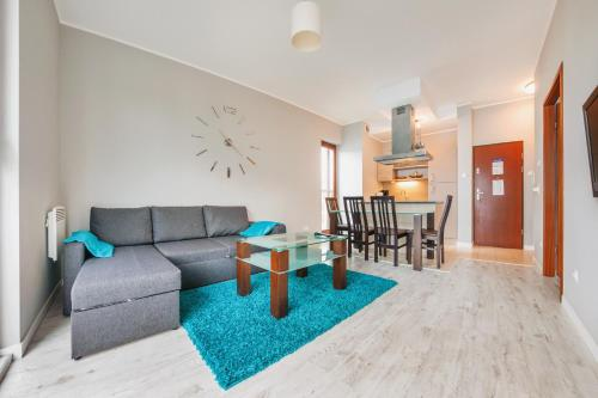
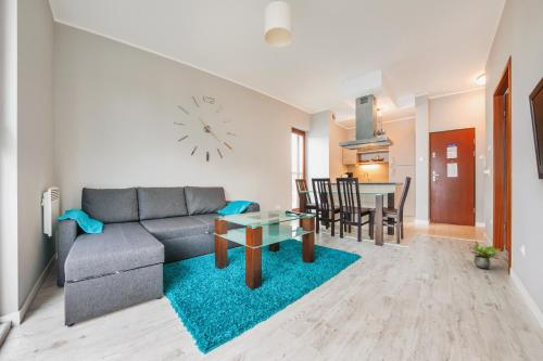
+ potted plant [468,240,502,269]
